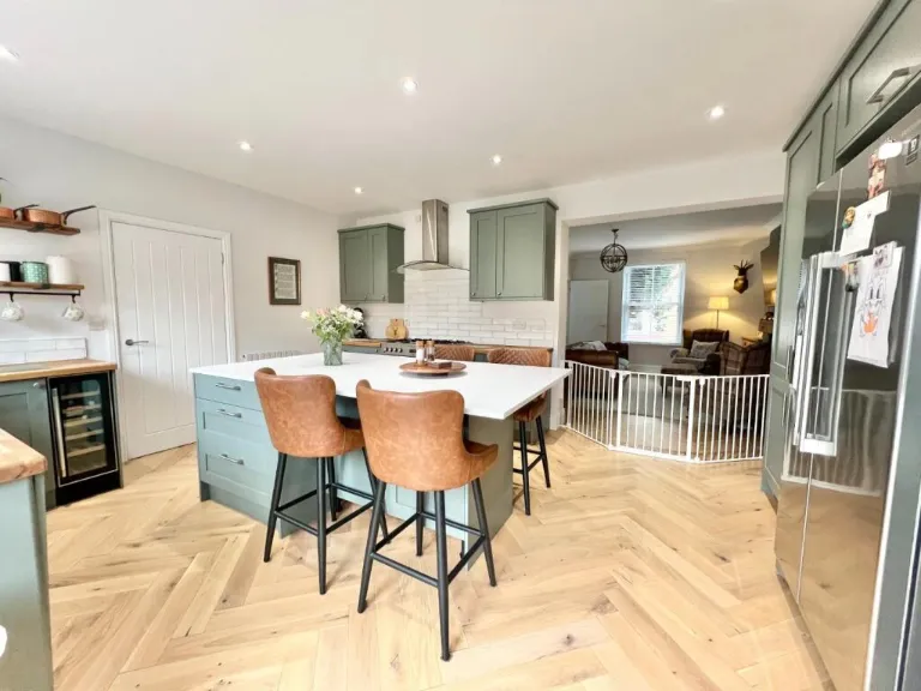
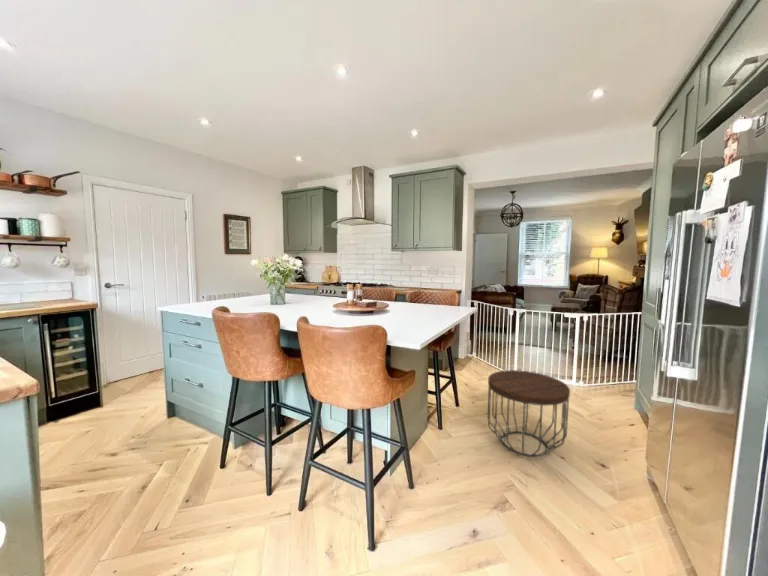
+ side table [487,369,571,457]
